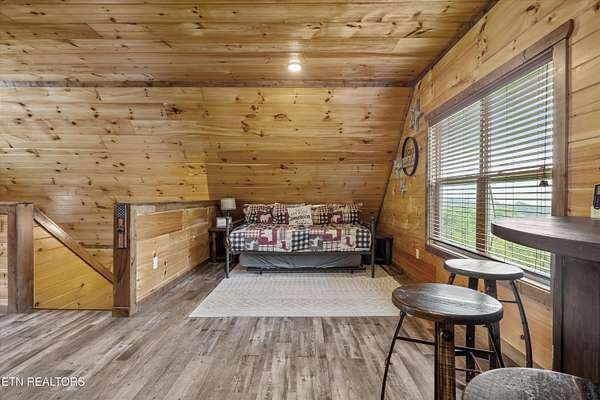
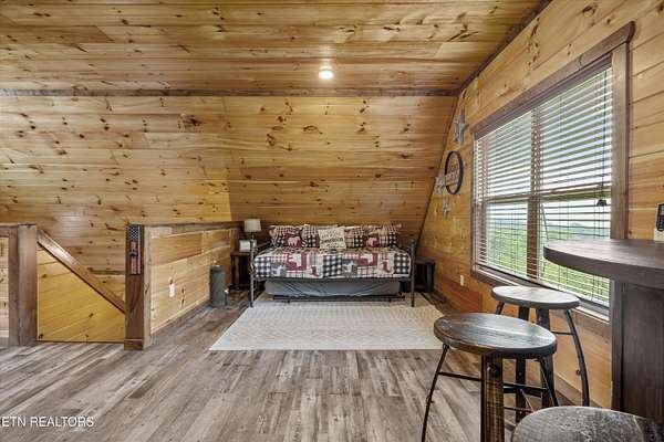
+ canister [208,264,232,308]
